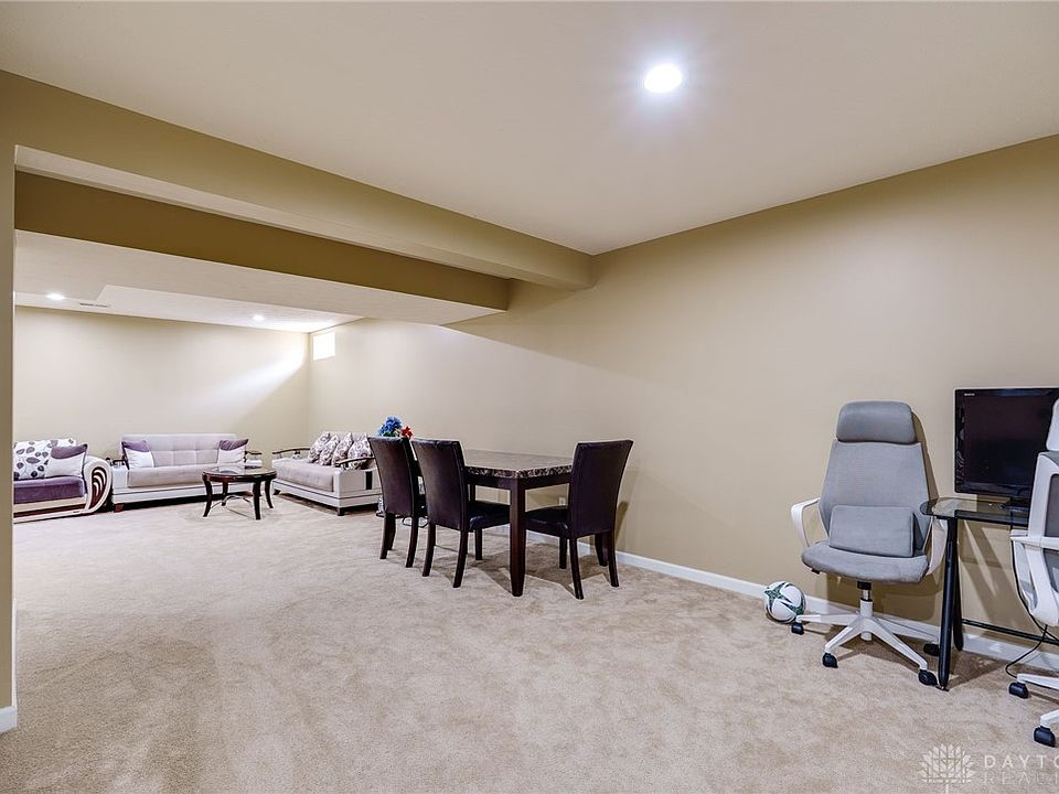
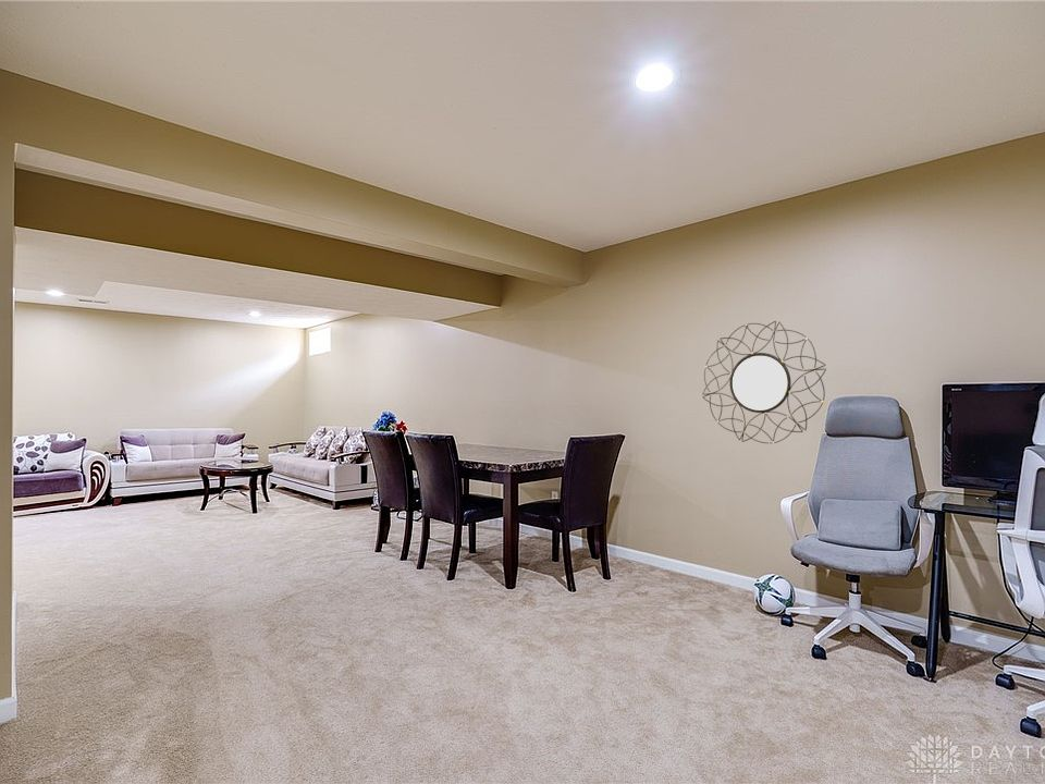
+ home mirror [702,320,827,444]
